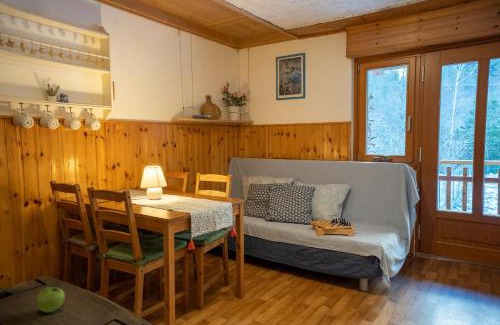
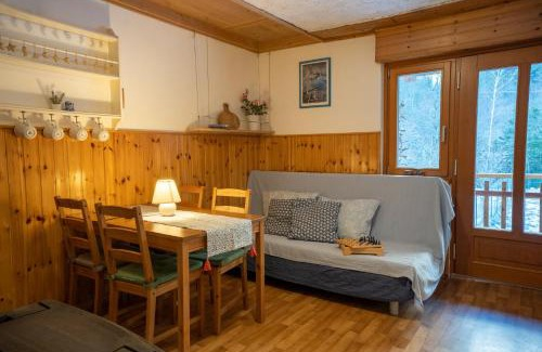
- fruit [36,286,66,314]
